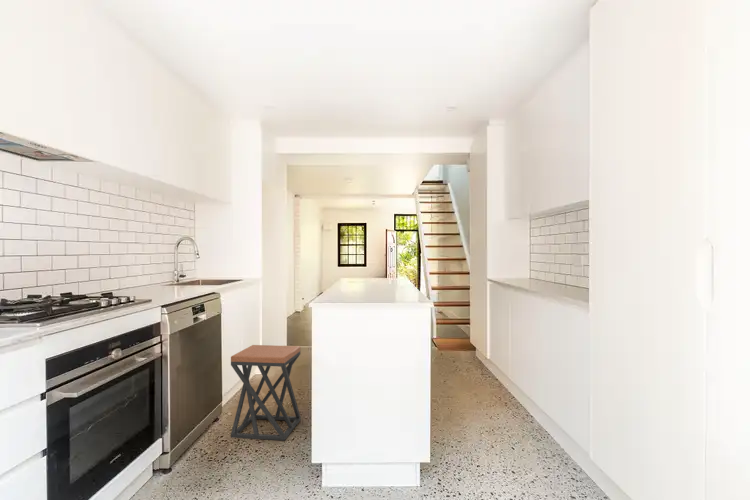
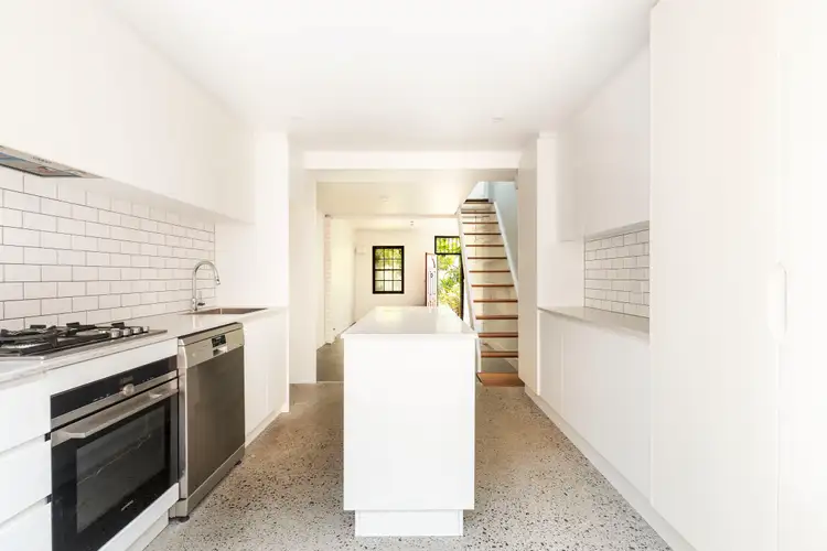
- stool [230,344,302,441]
